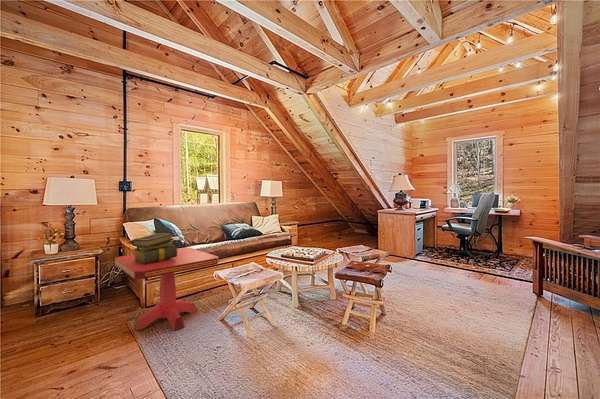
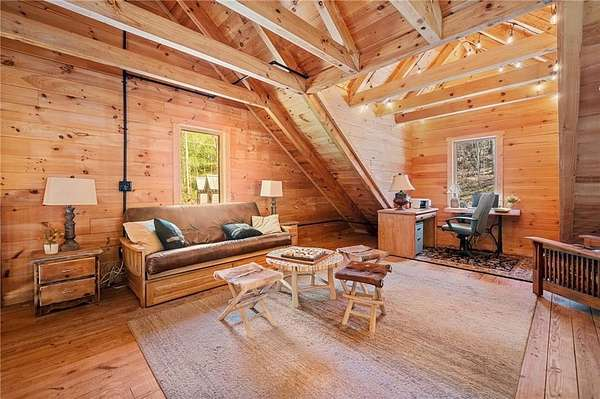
- side table [114,247,220,332]
- stack of books [131,232,178,265]
